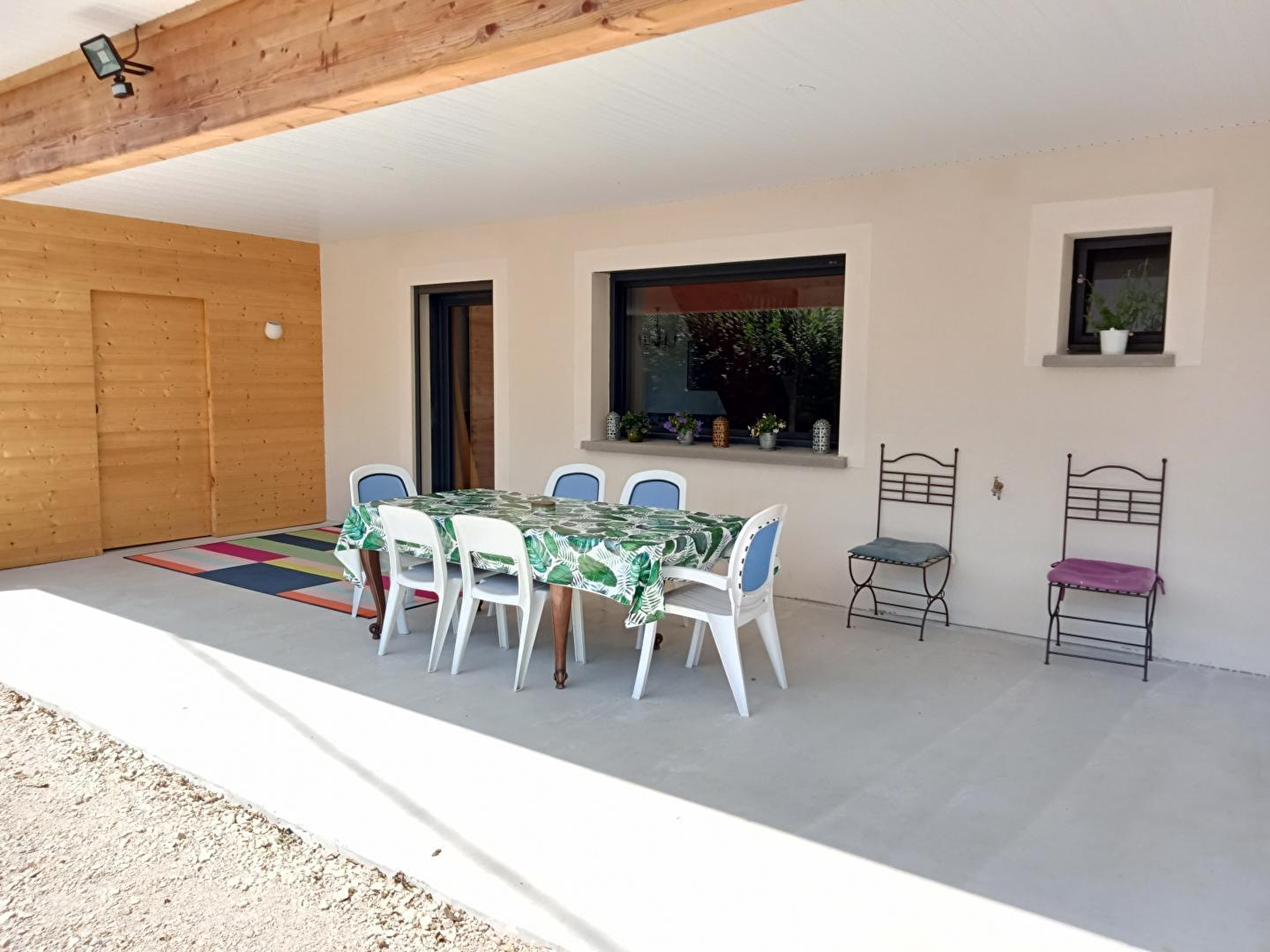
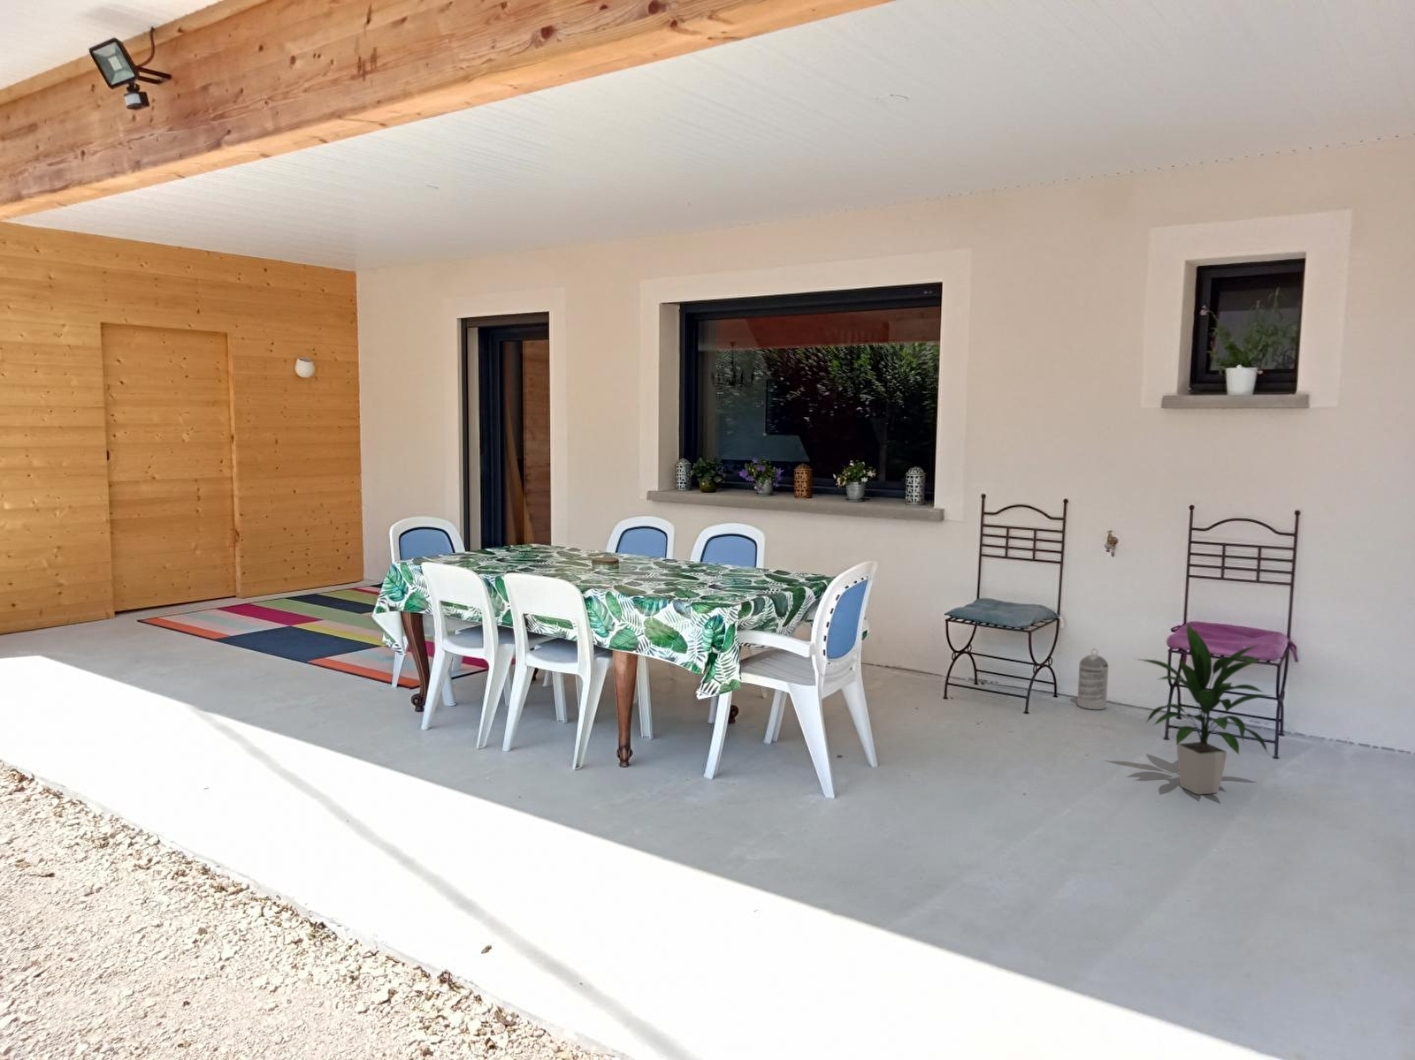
+ lantern [1076,648,1109,710]
+ indoor plant [1134,621,1271,796]
